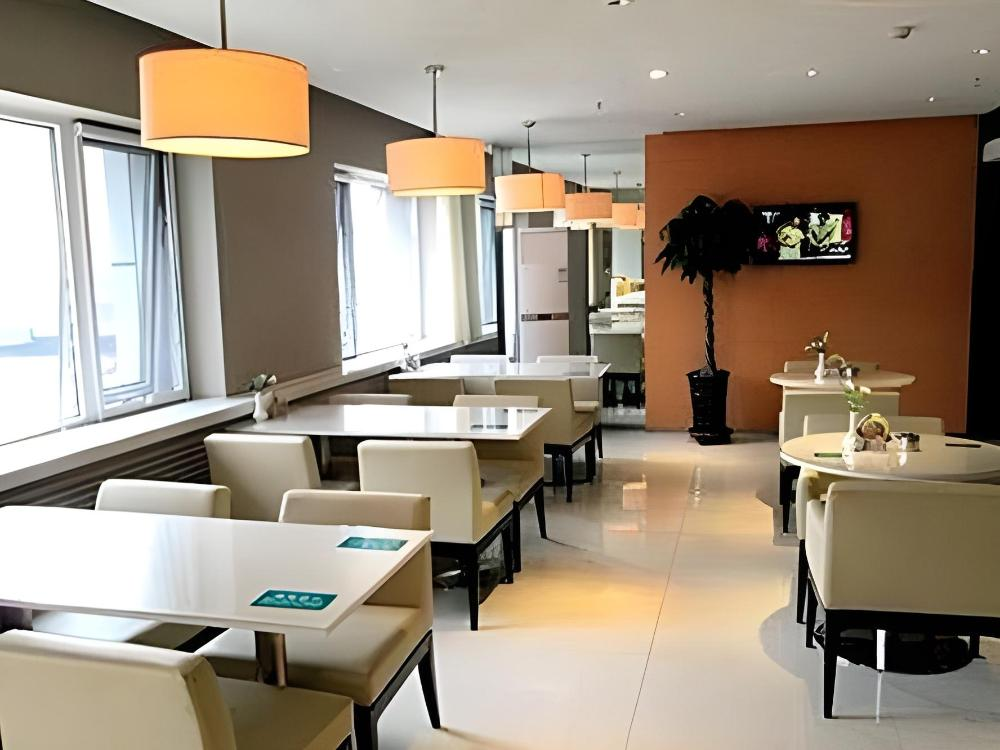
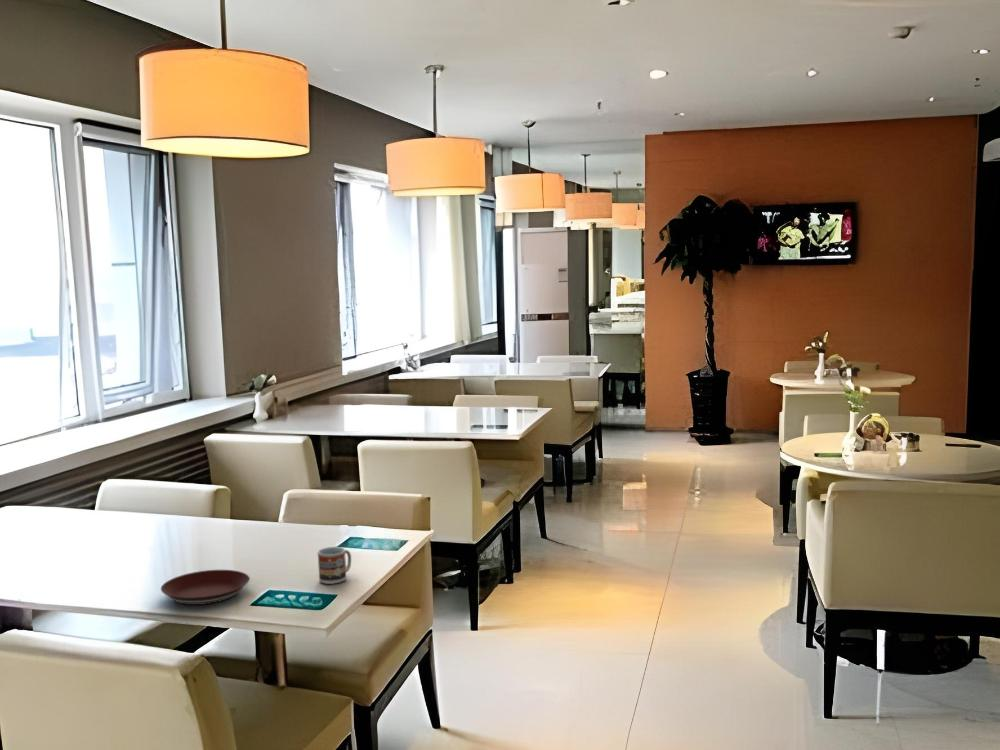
+ cup [316,546,352,585]
+ plate [160,569,251,606]
